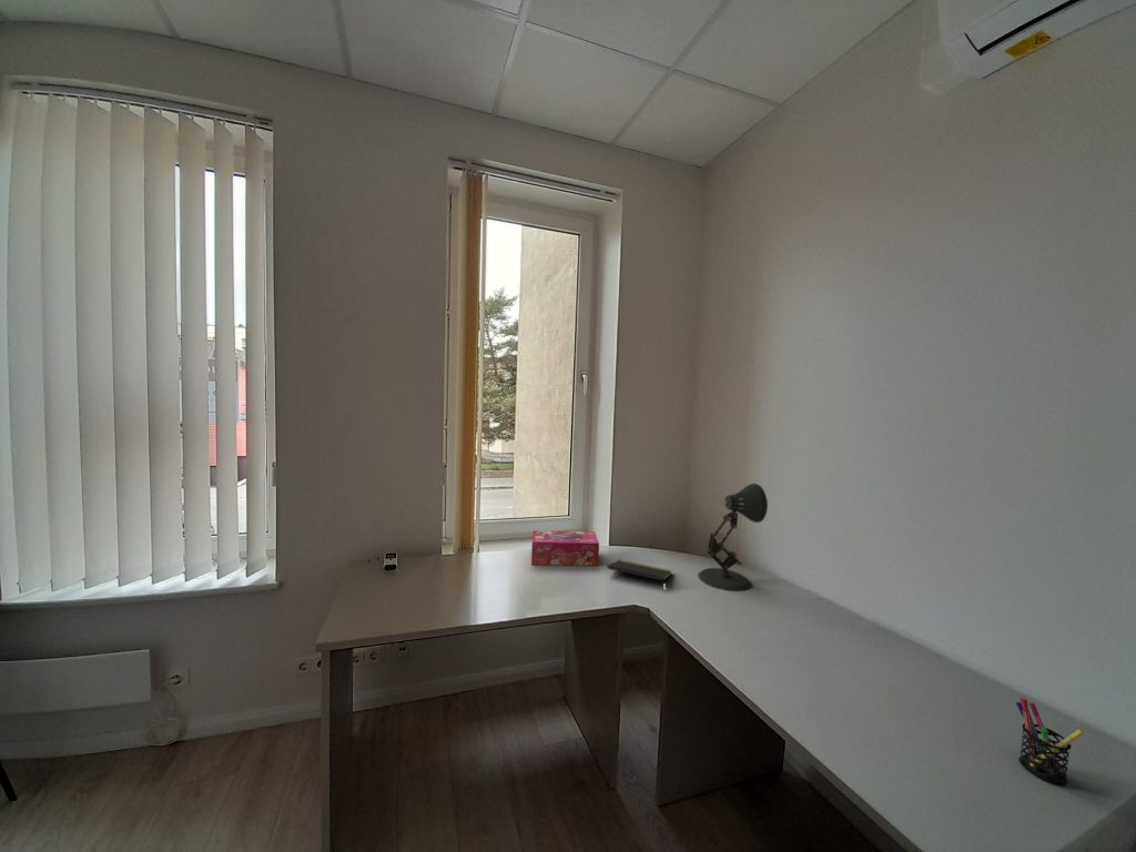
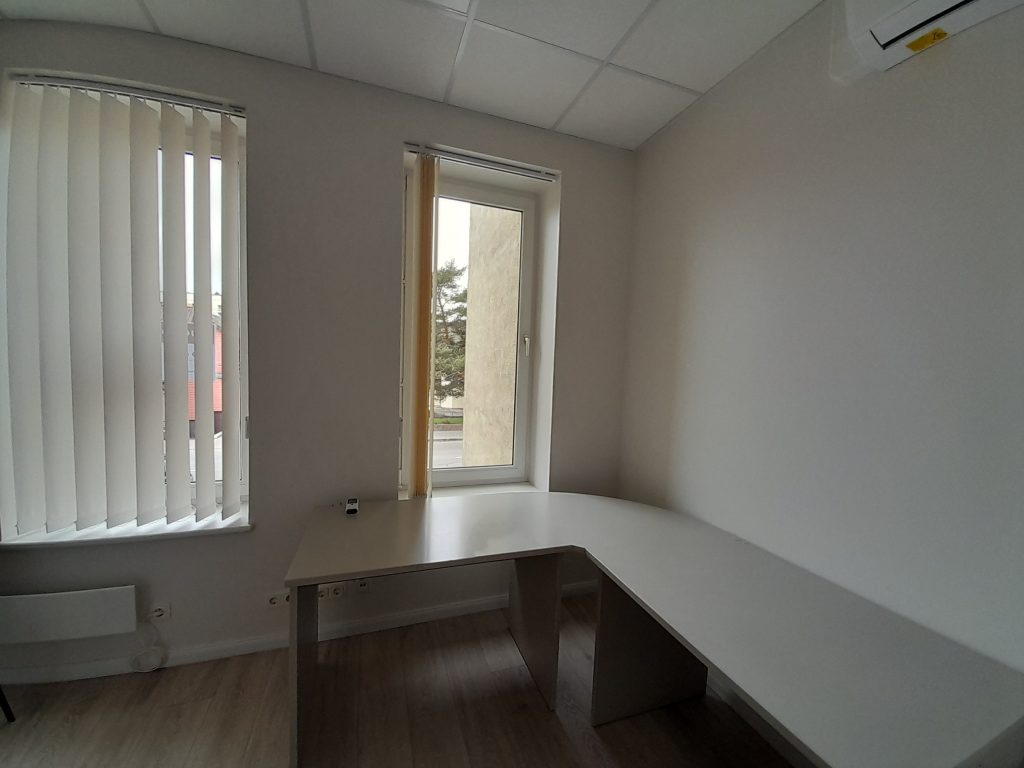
- notepad [606,559,672,582]
- tissue box [530,529,600,567]
- desk lamp [697,483,769,592]
- pen holder [1014,698,1085,787]
